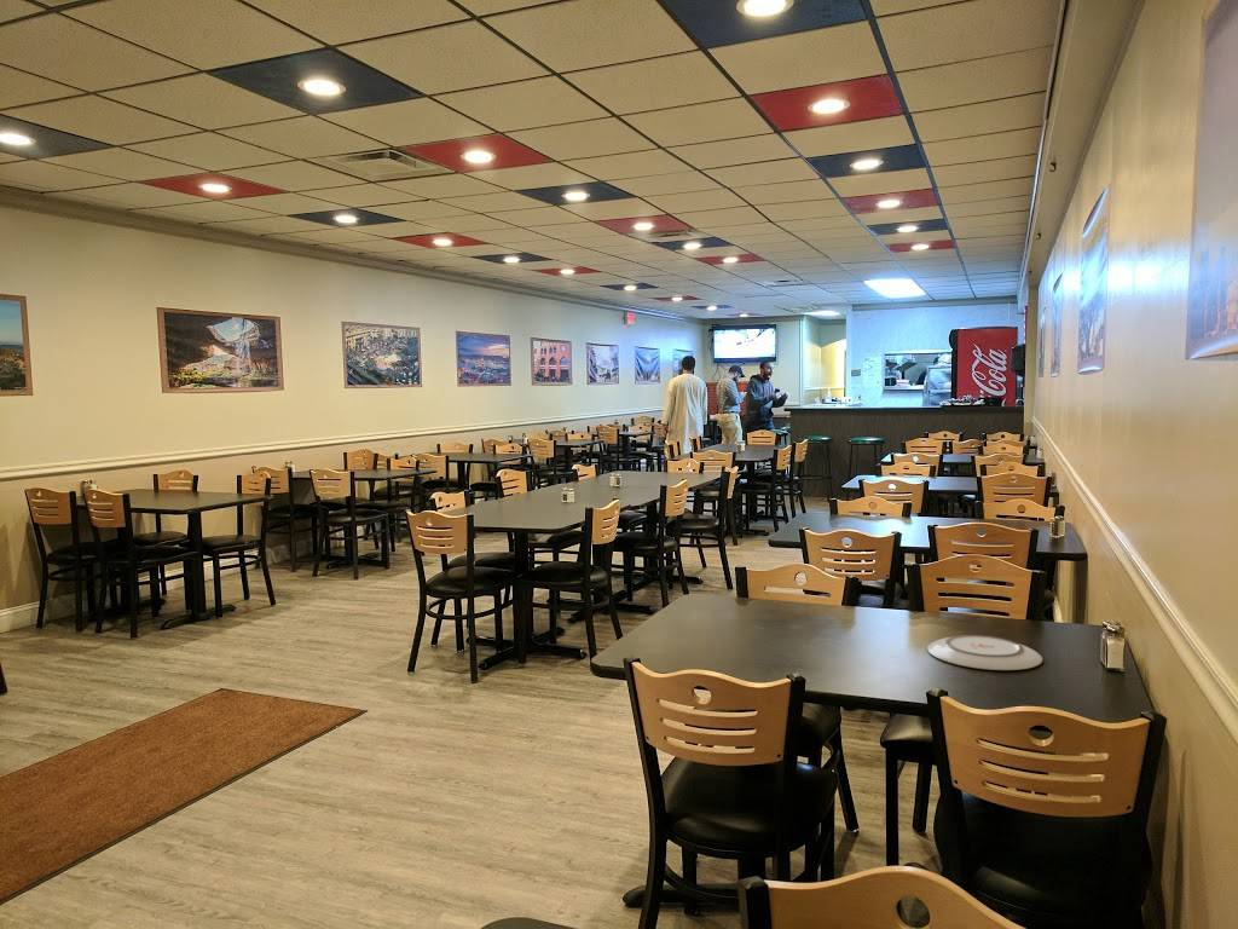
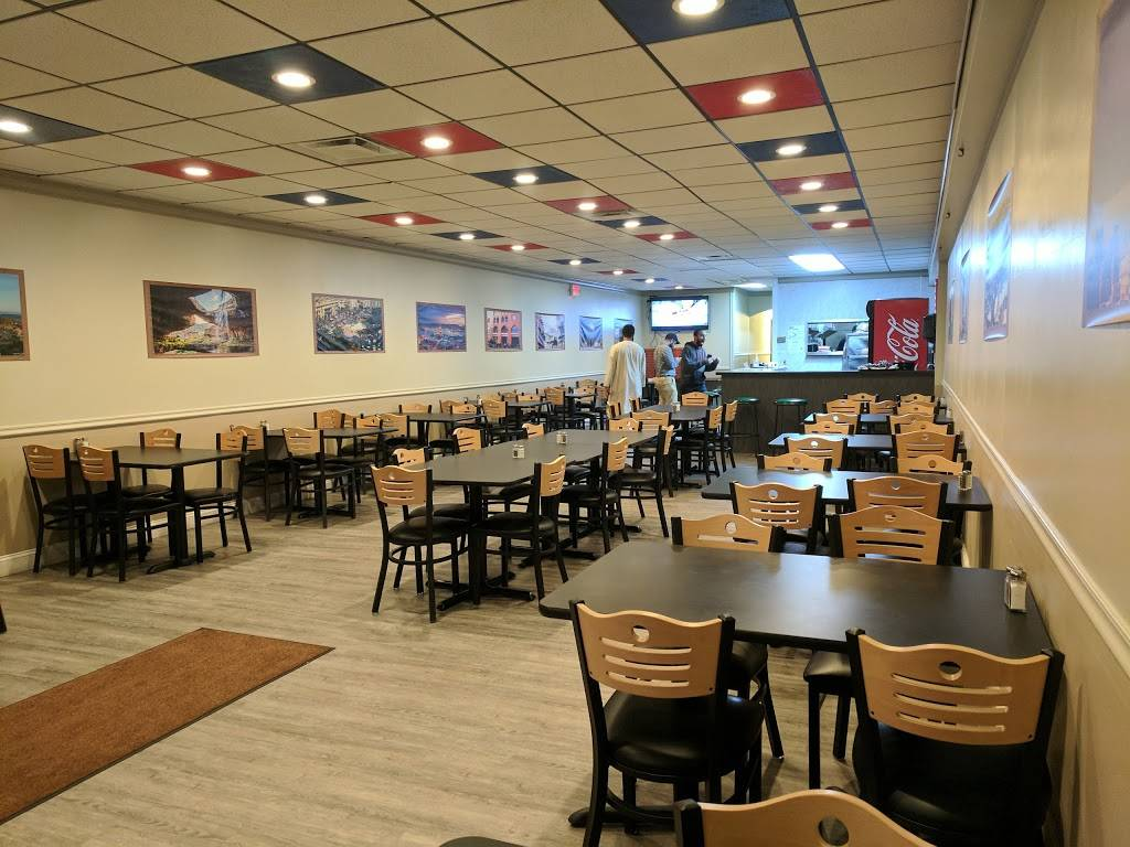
- plate [926,634,1043,671]
